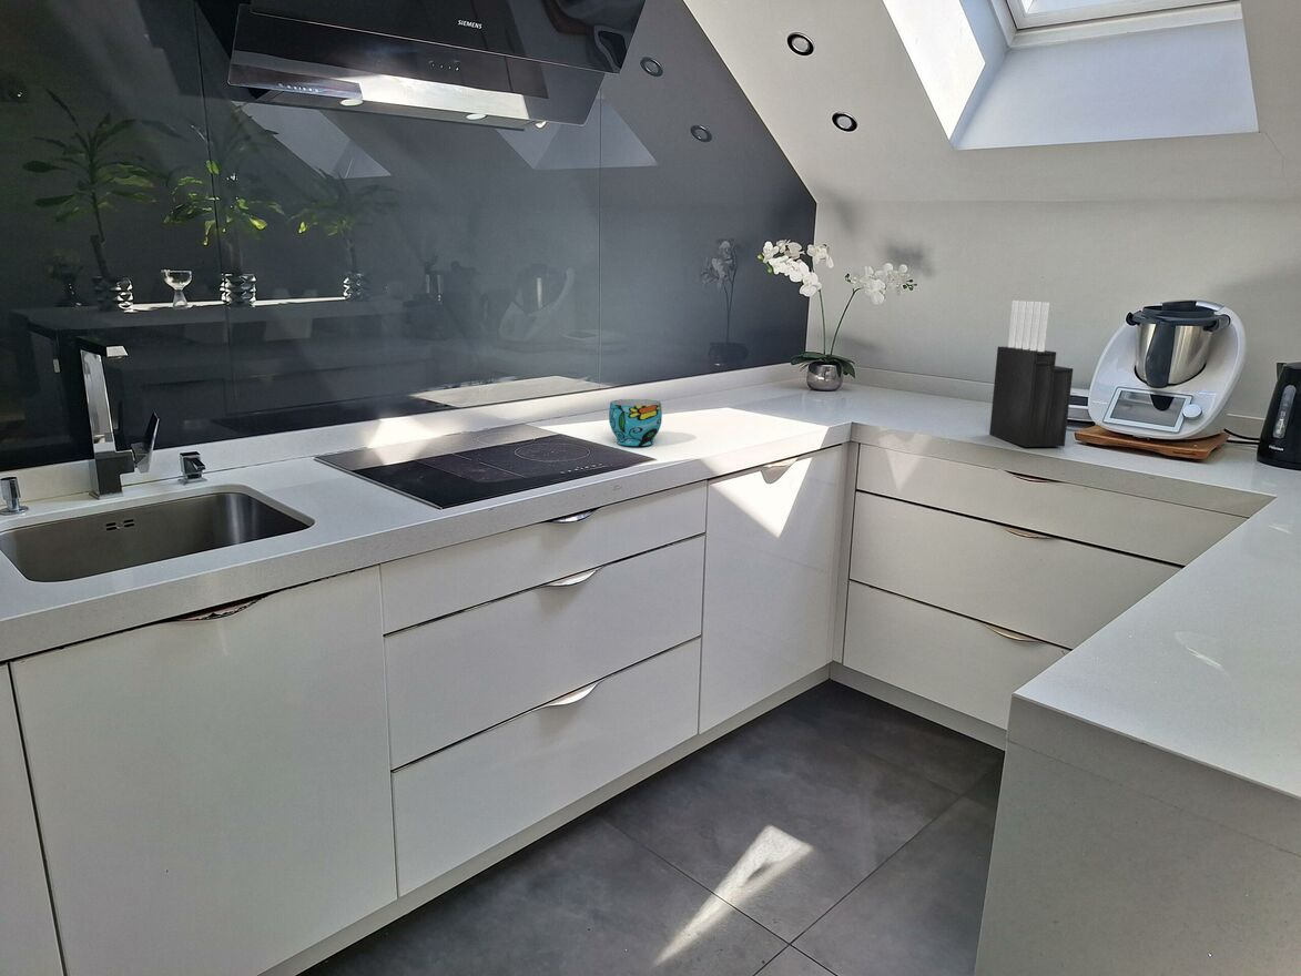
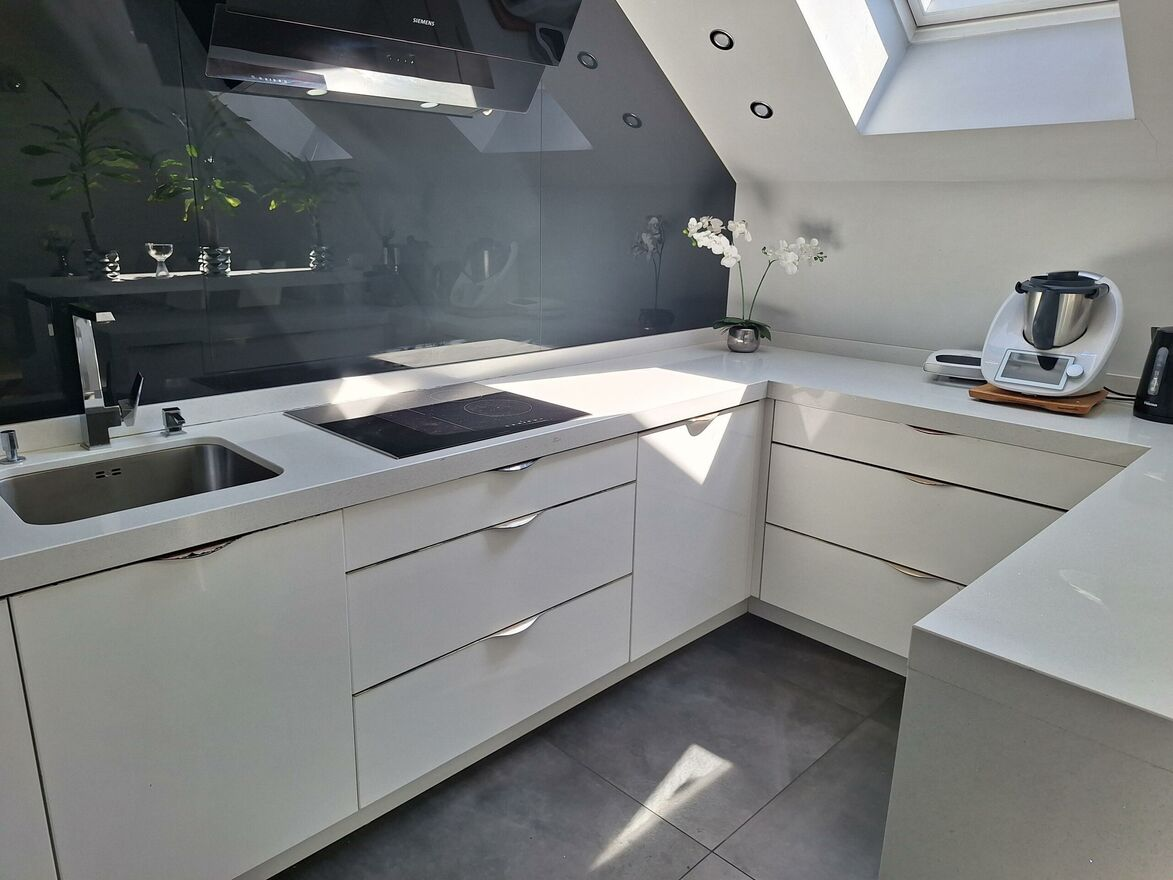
- cup [608,398,663,447]
- knife block [988,299,1075,448]
